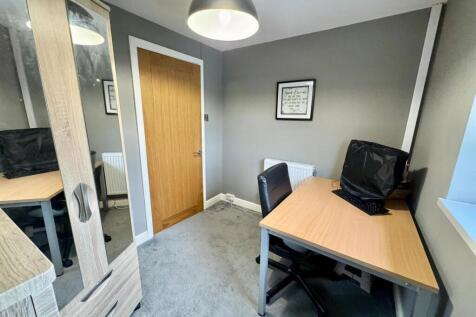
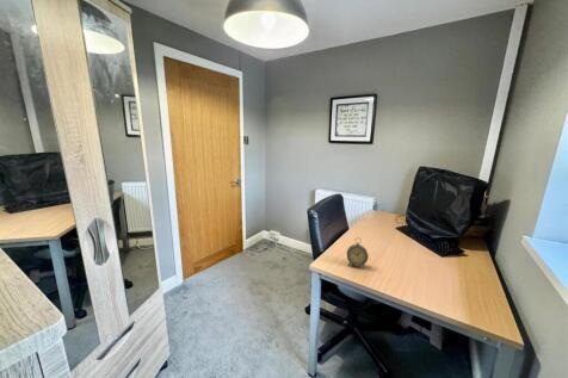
+ alarm clock [346,236,369,268]
